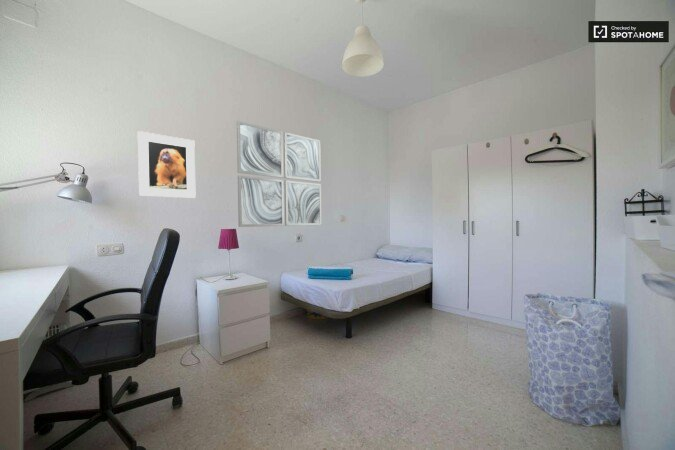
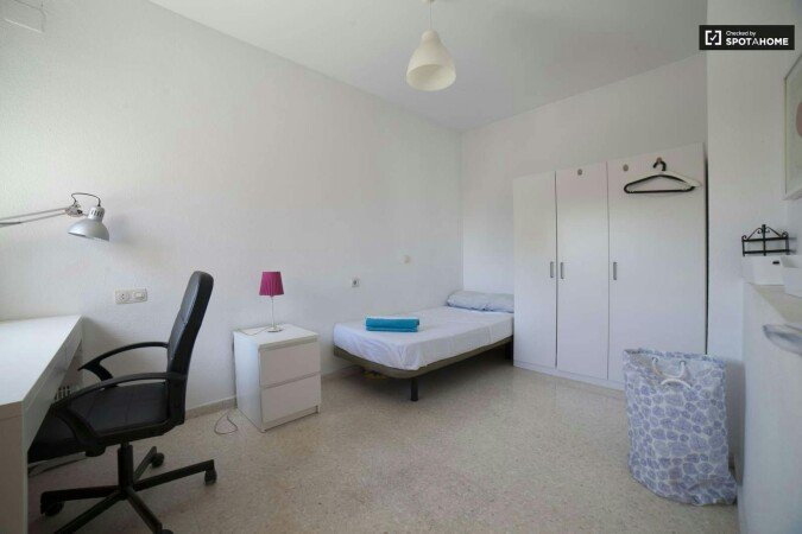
- wall art [236,120,322,228]
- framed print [137,130,197,199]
